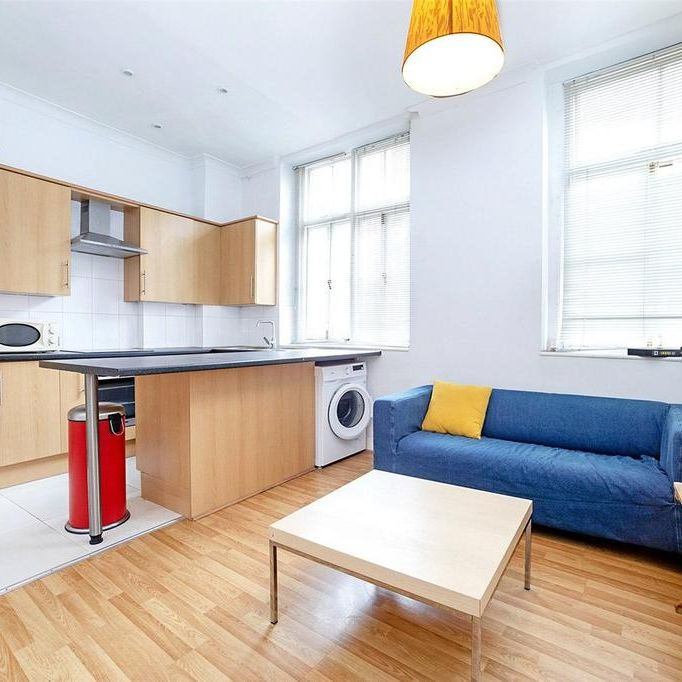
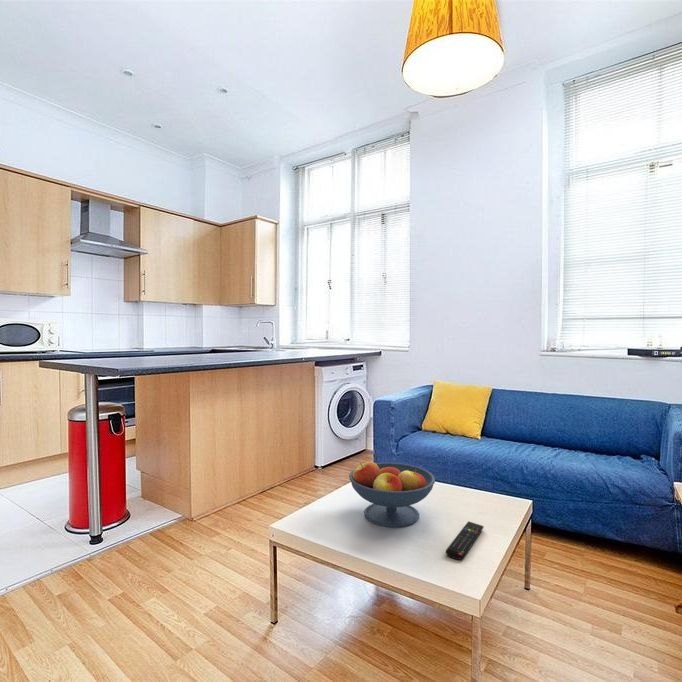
+ fruit bowl [348,461,436,528]
+ remote control [445,520,485,561]
